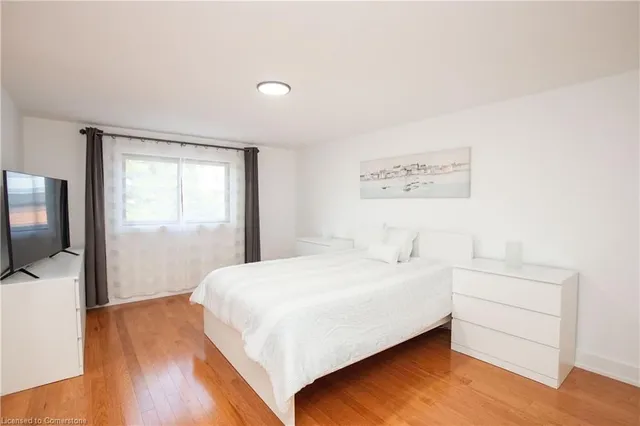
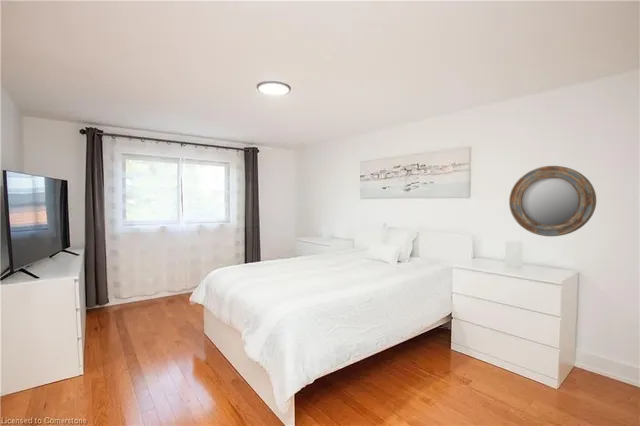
+ home mirror [508,165,597,237]
